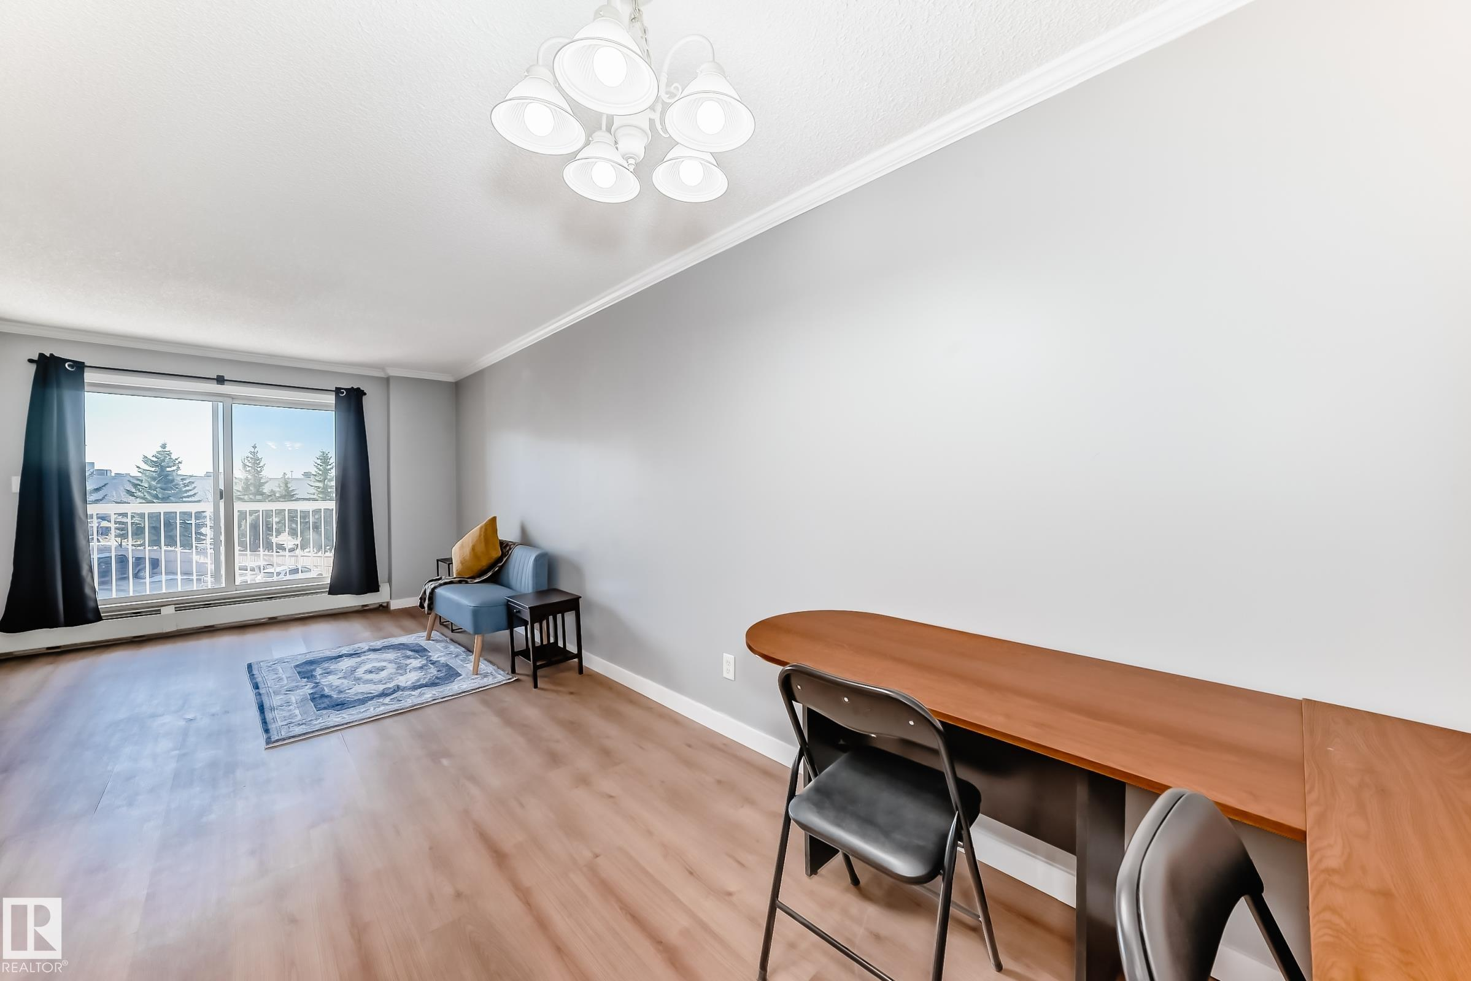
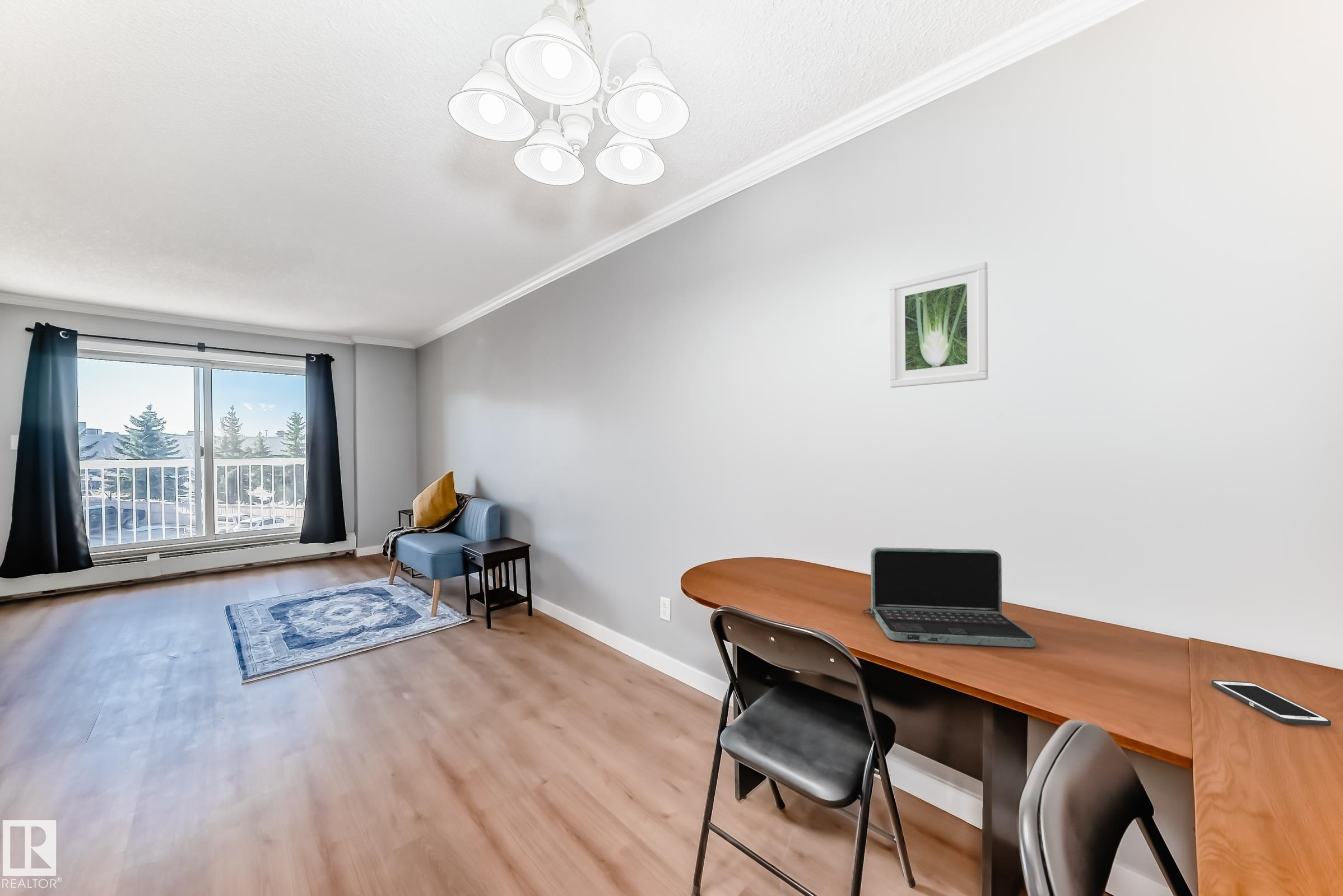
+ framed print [888,261,989,388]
+ laptop [862,547,1036,648]
+ cell phone [1211,680,1332,726]
